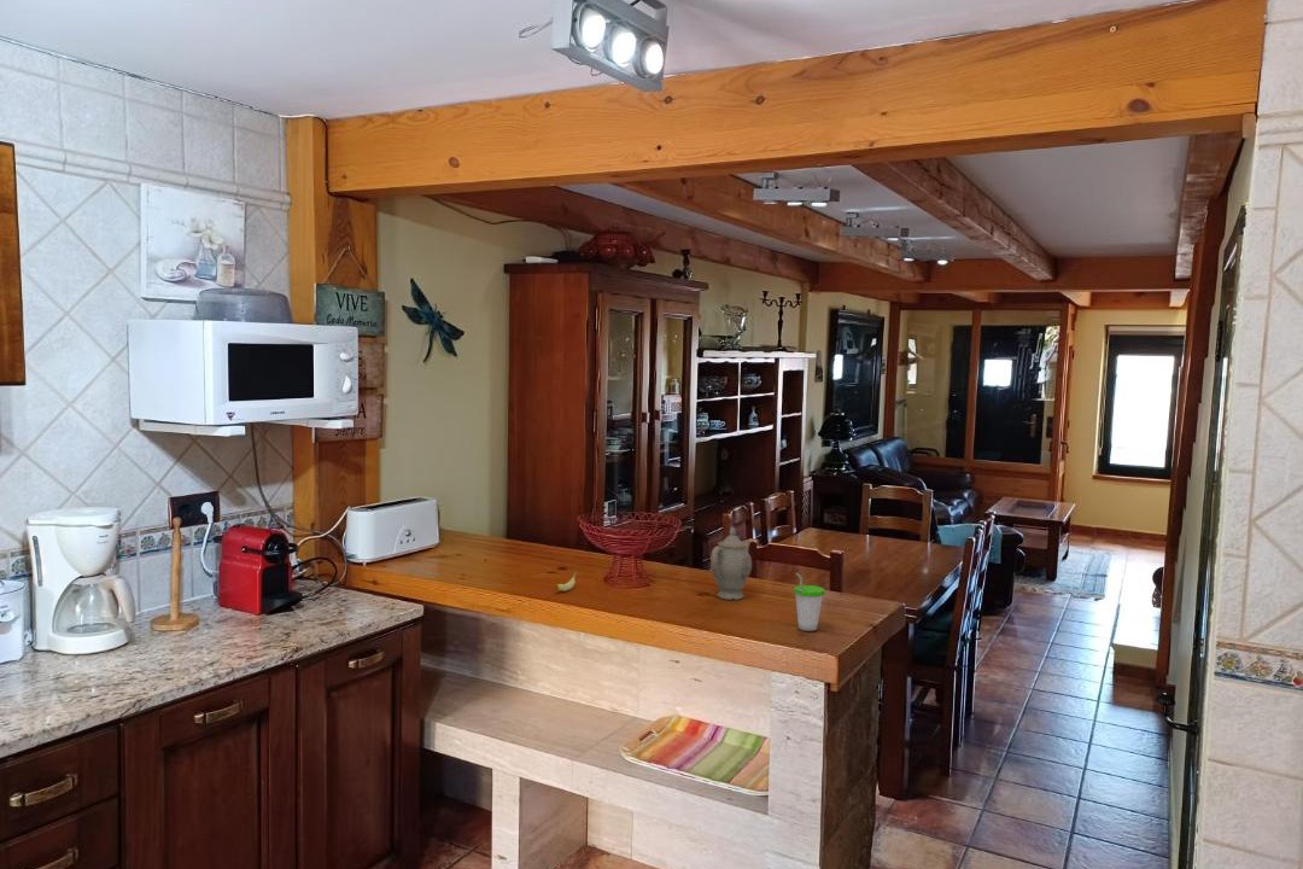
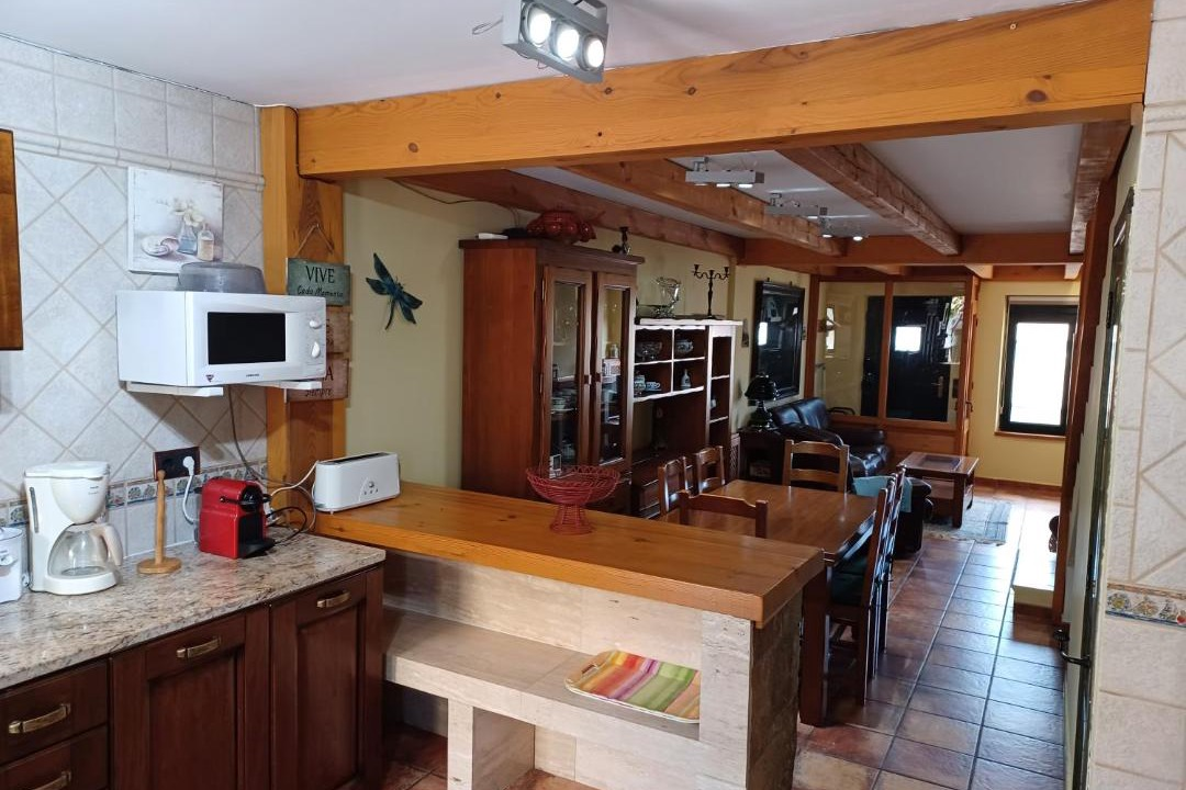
- banana [555,570,578,593]
- chinaware [709,526,753,601]
- cup [793,571,826,632]
